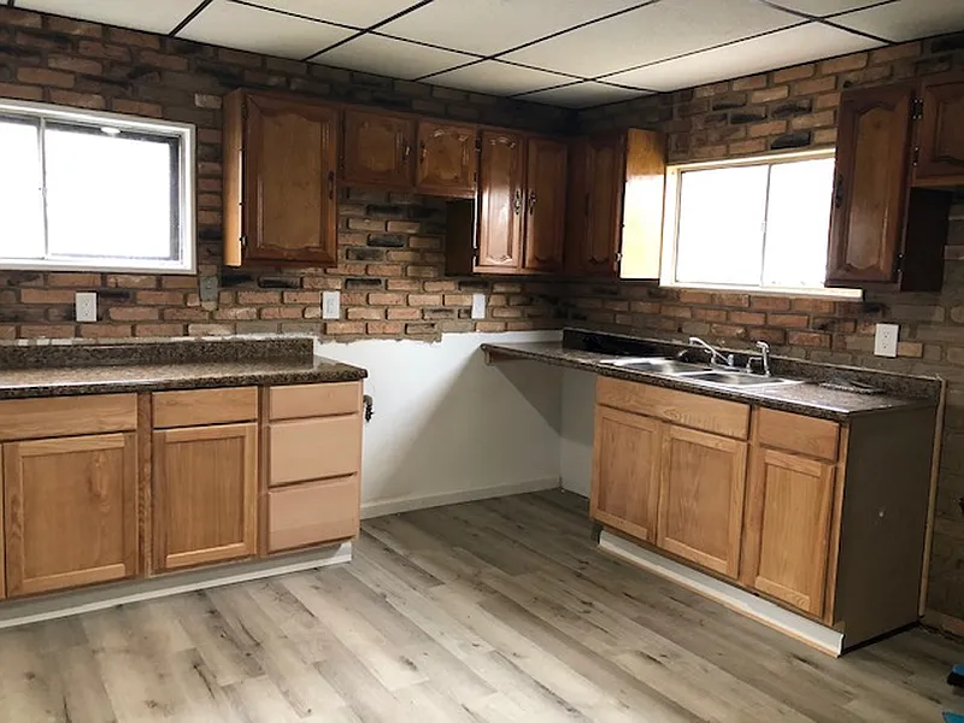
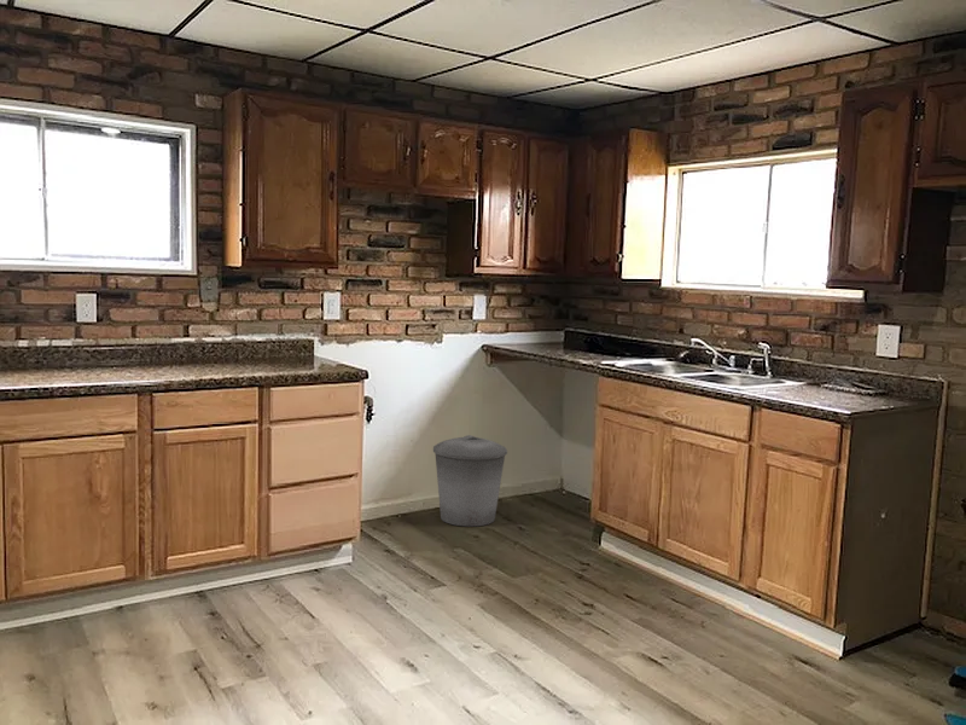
+ trash can [432,434,508,528]
